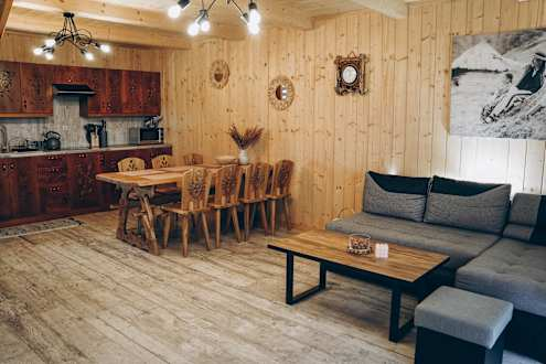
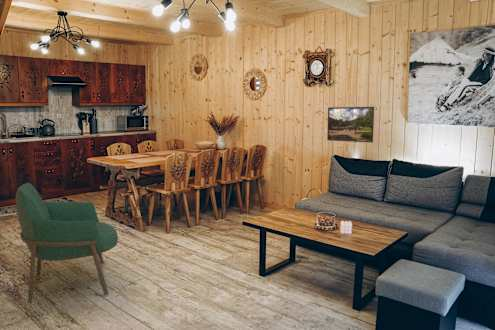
+ armchair [15,182,119,304]
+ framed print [326,106,375,143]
